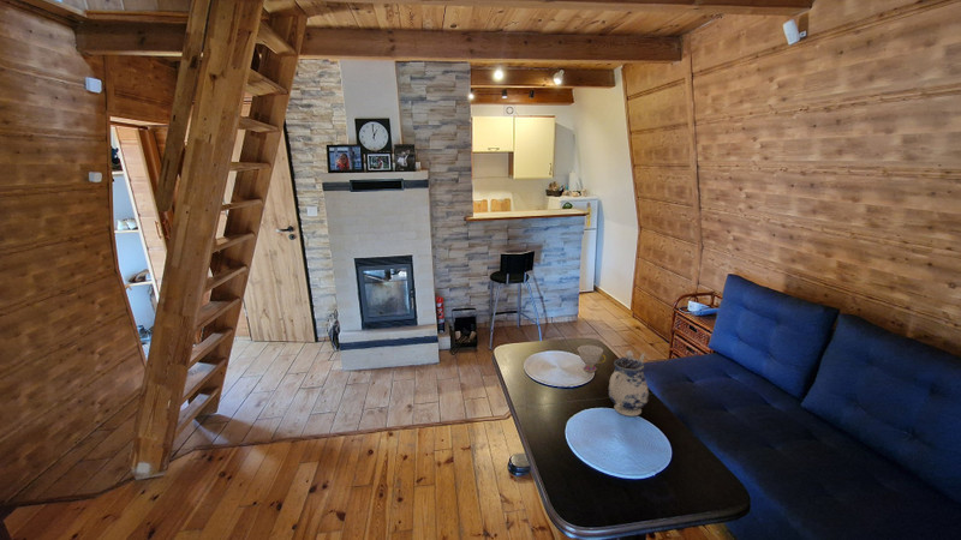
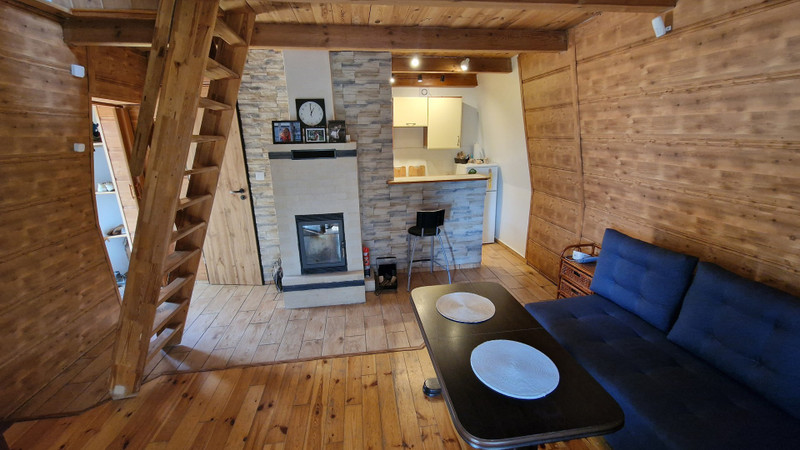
- teapot [608,349,650,418]
- teacup [577,344,607,373]
